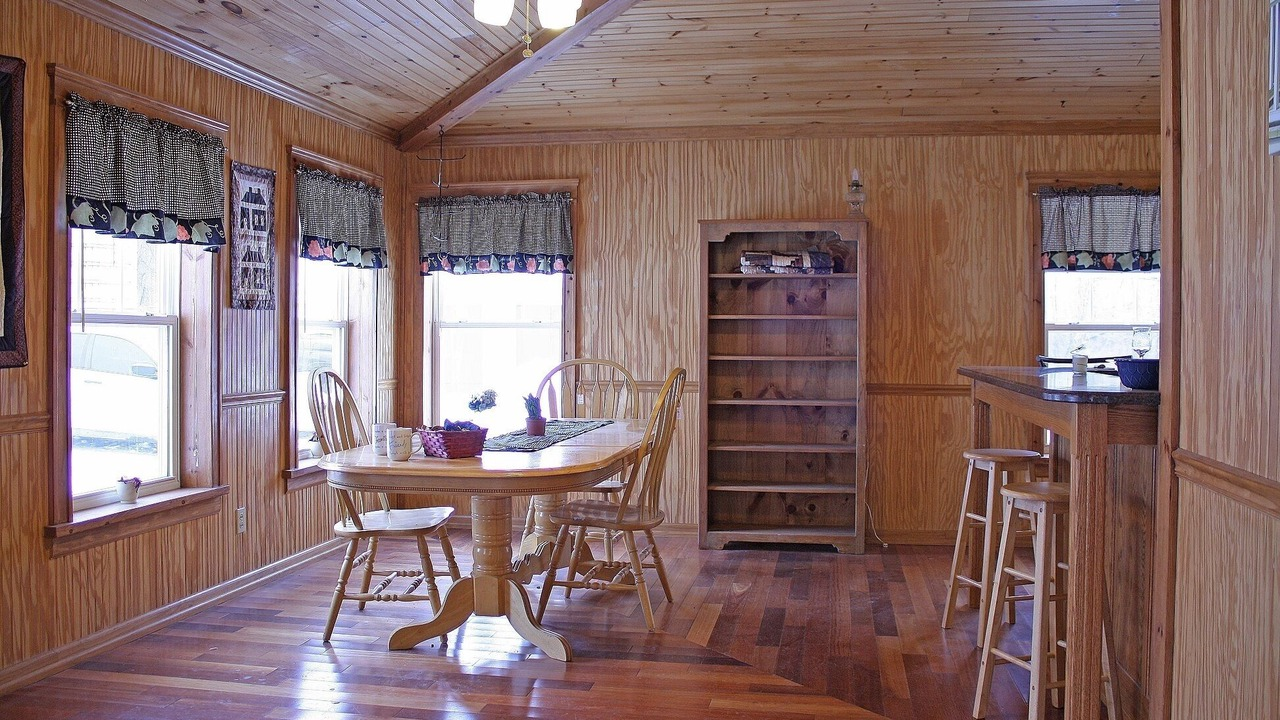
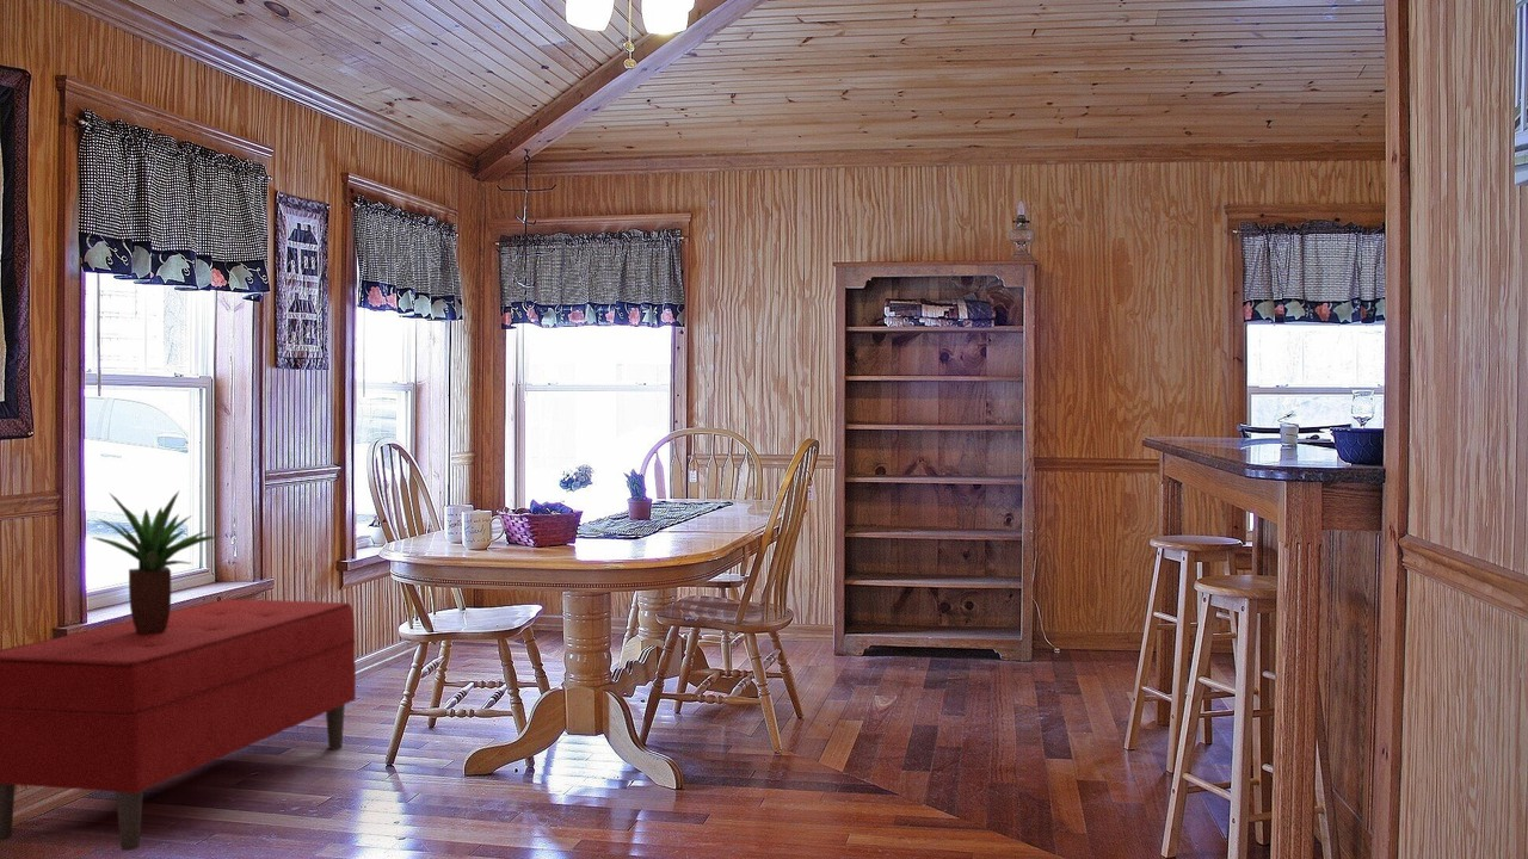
+ bench [0,598,357,852]
+ potted plant [90,490,218,635]
